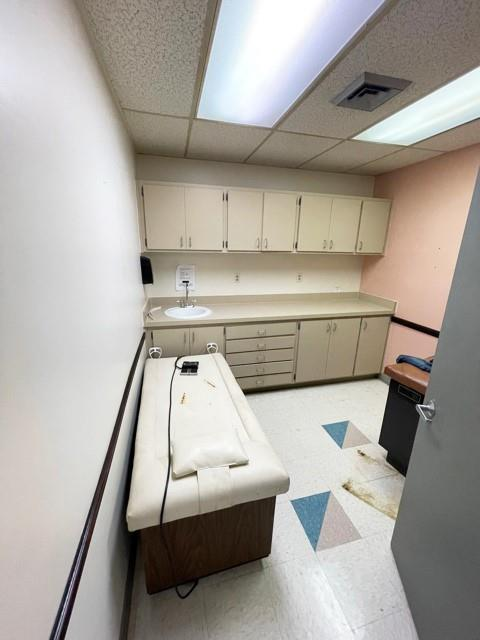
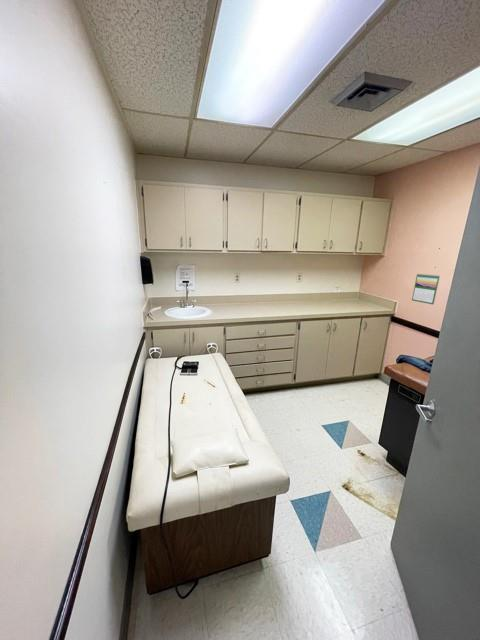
+ calendar [411,273,441,306]
